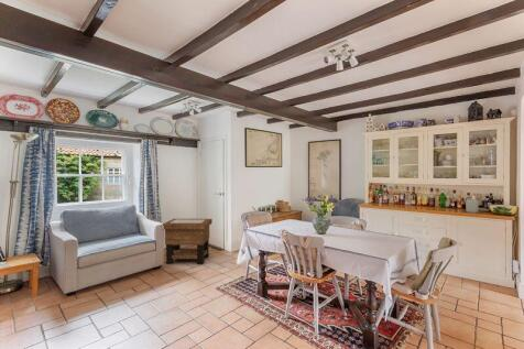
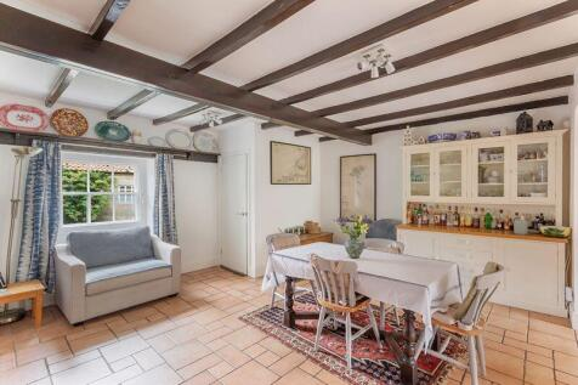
- side table [162,218,214,265]
